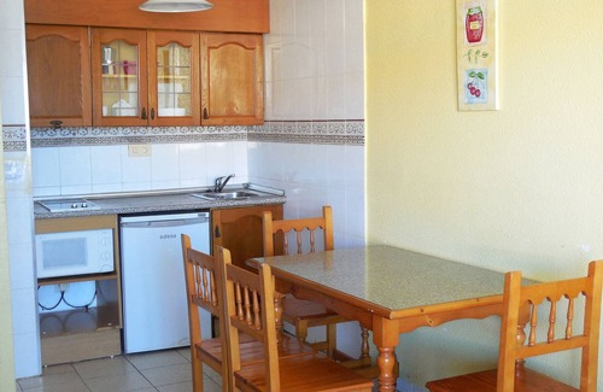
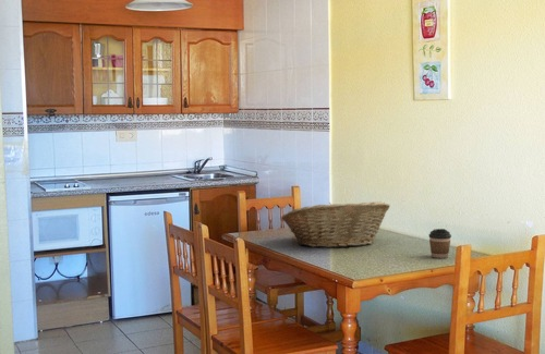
+ fruit basket [280,200,391,248]
+ coffee cup [428,228,452,259]
